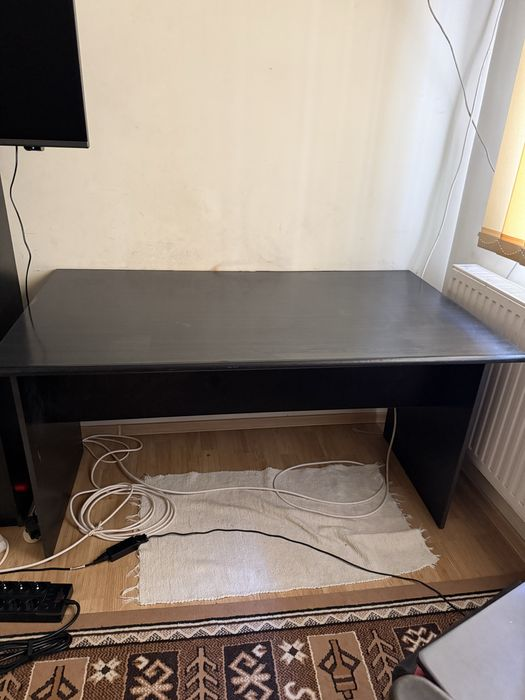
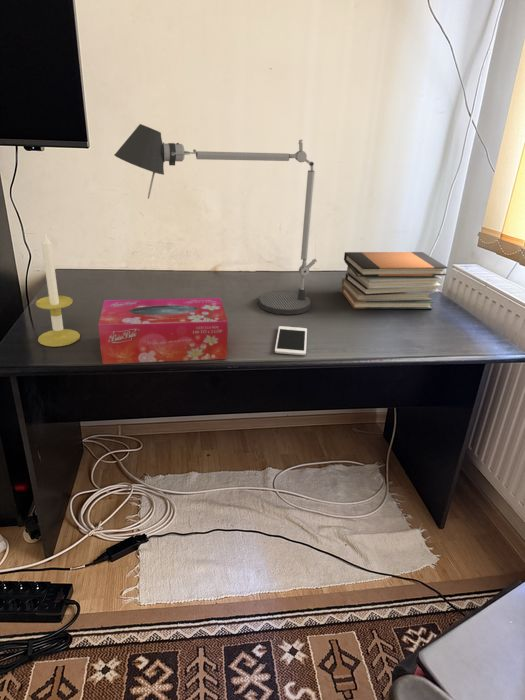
+ desk lamp [113,123,318,316]
+ tissue box [97,297,229,365]
+ candle [35,233,81,348]
+ cell phone [274,325,308,356]
+ book stack [341,251,448,310]
